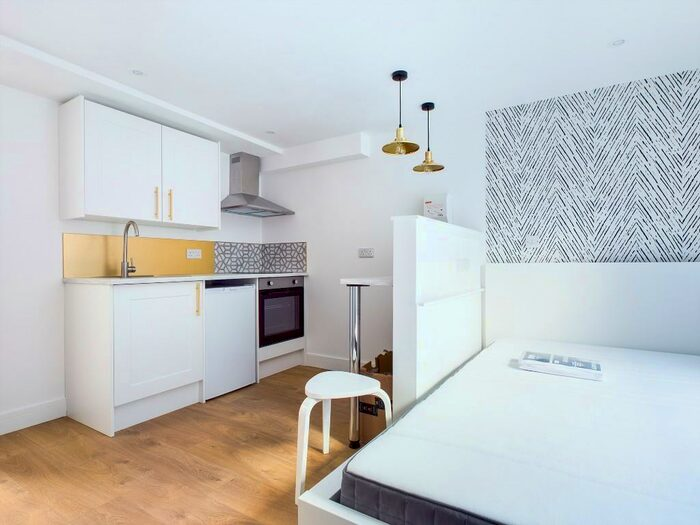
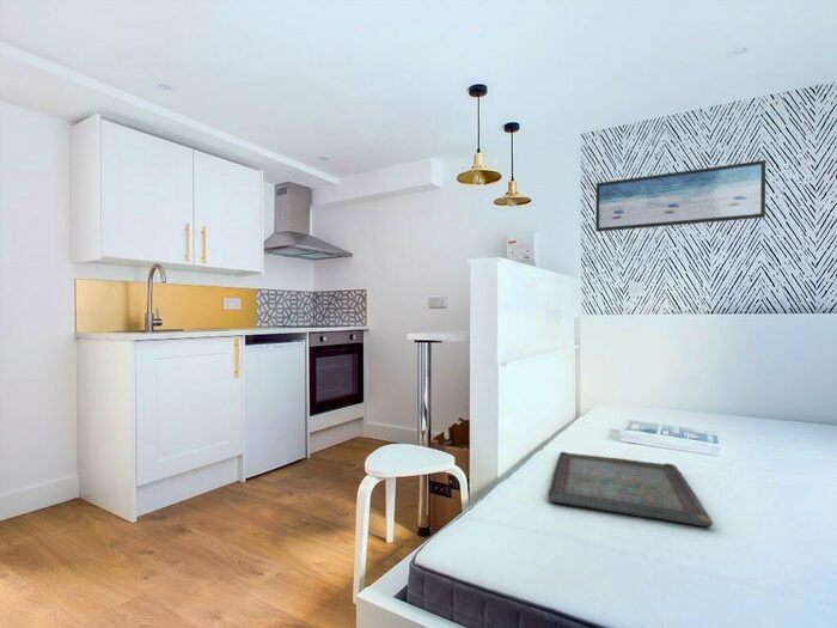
+ wall art [594,159,766,233]
+ serving tray [548,451,714,528]
